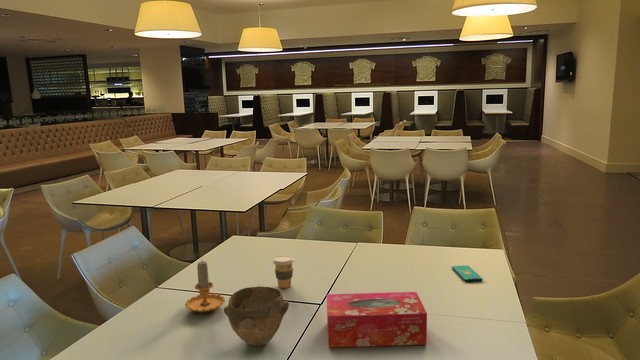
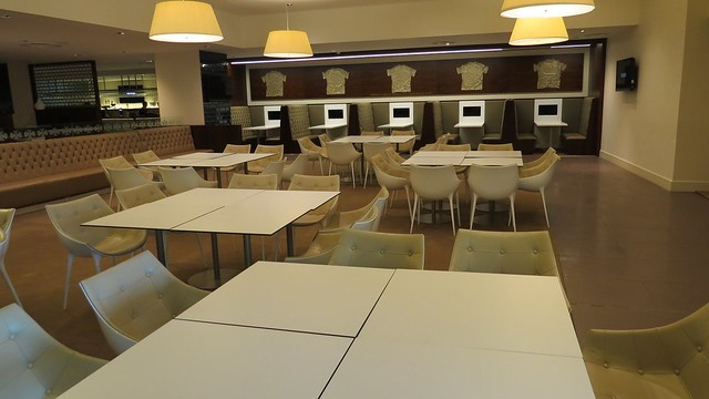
- coffee cup [272,254,295,289]
- smartphone [451,265,483,282]
- bowl [223,285,290,347]
- tissue box [326,291,428,348]
- candle [184,260,226,313]
